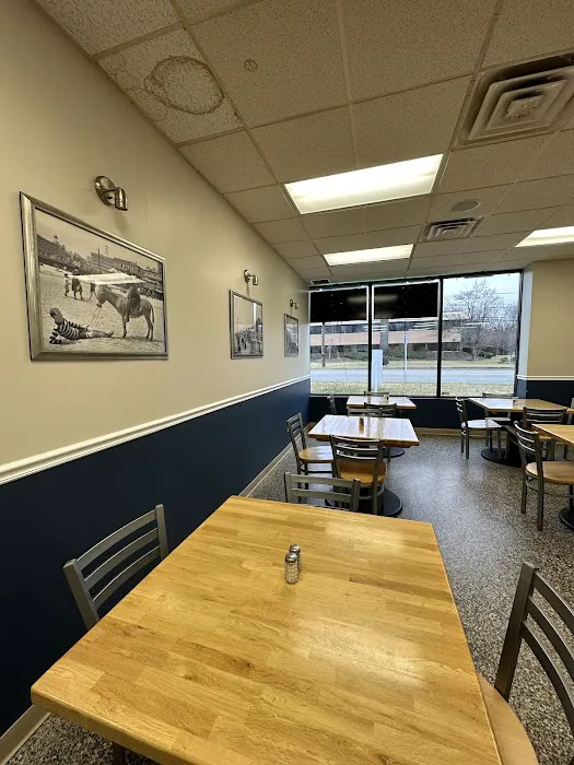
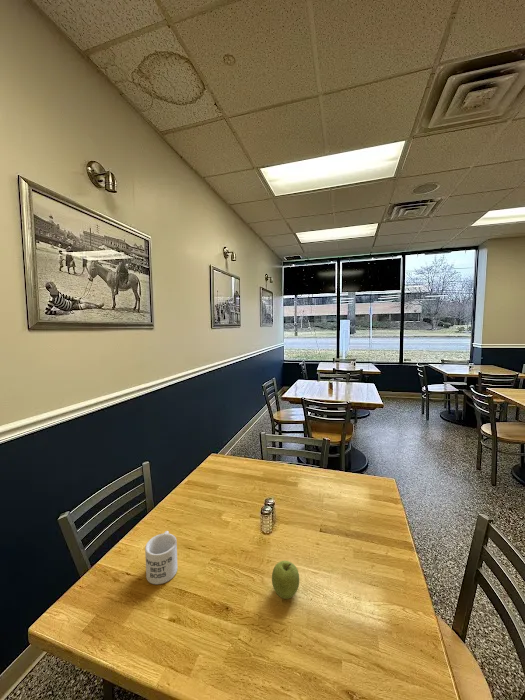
+ fruit [271,560,300,600]
+ mug [144,530,178,585]
